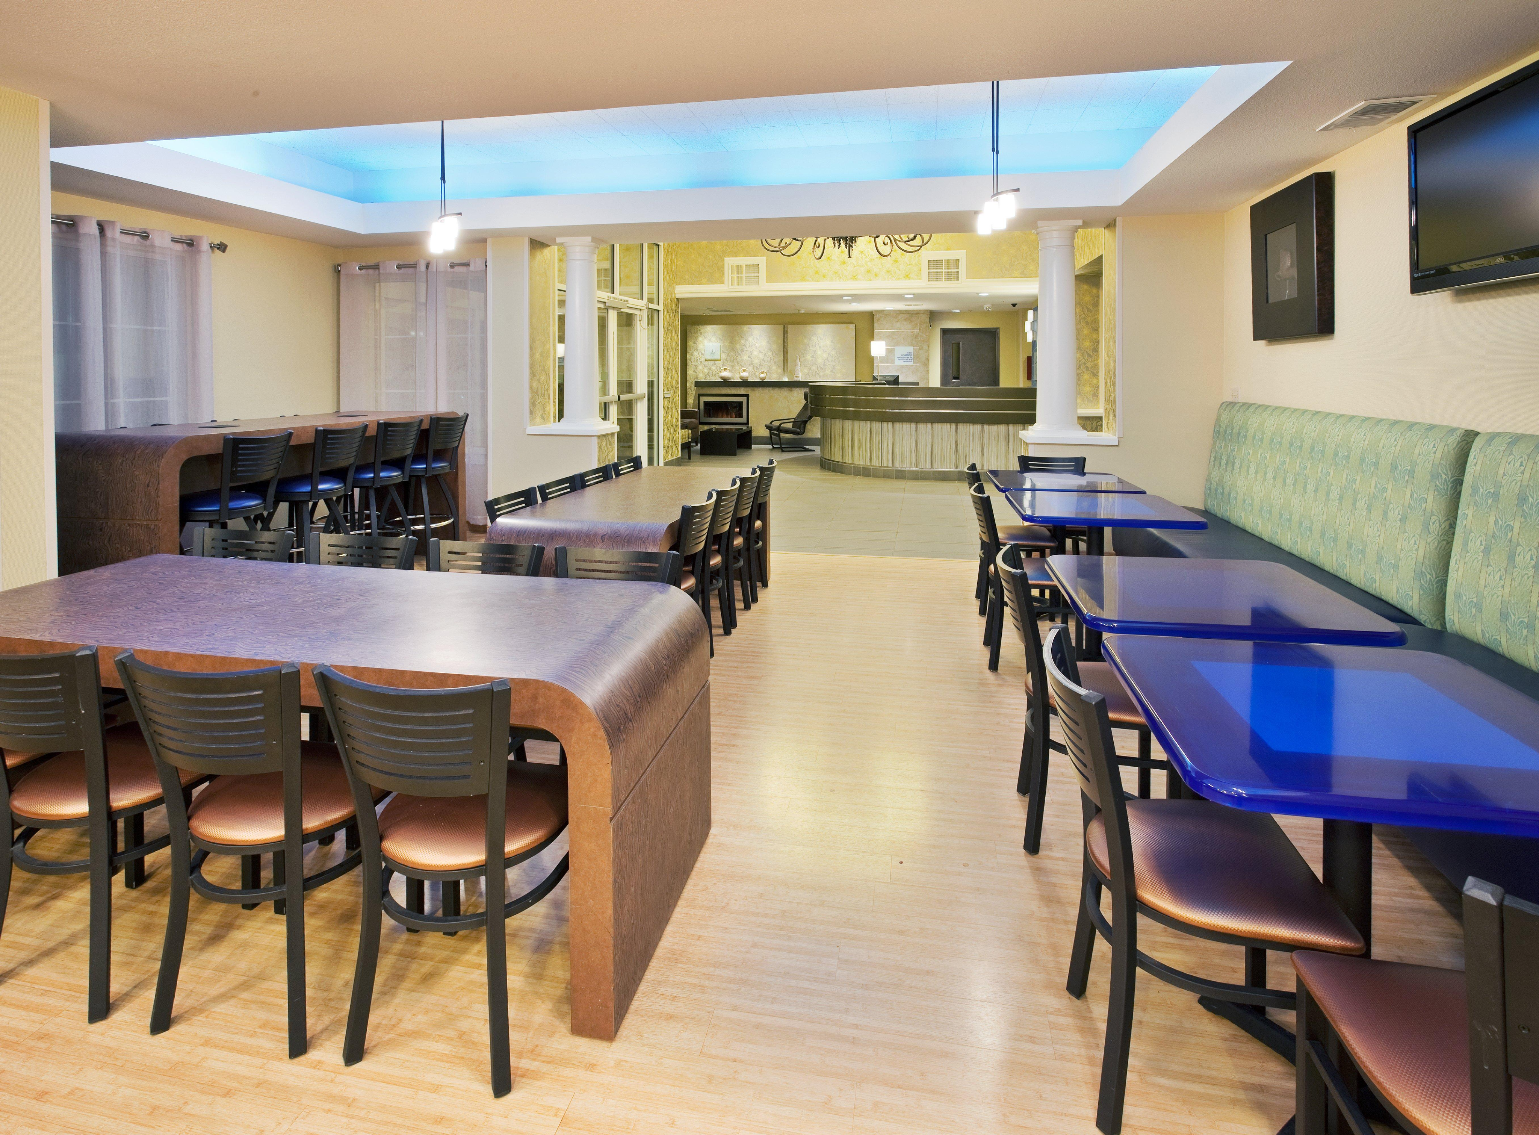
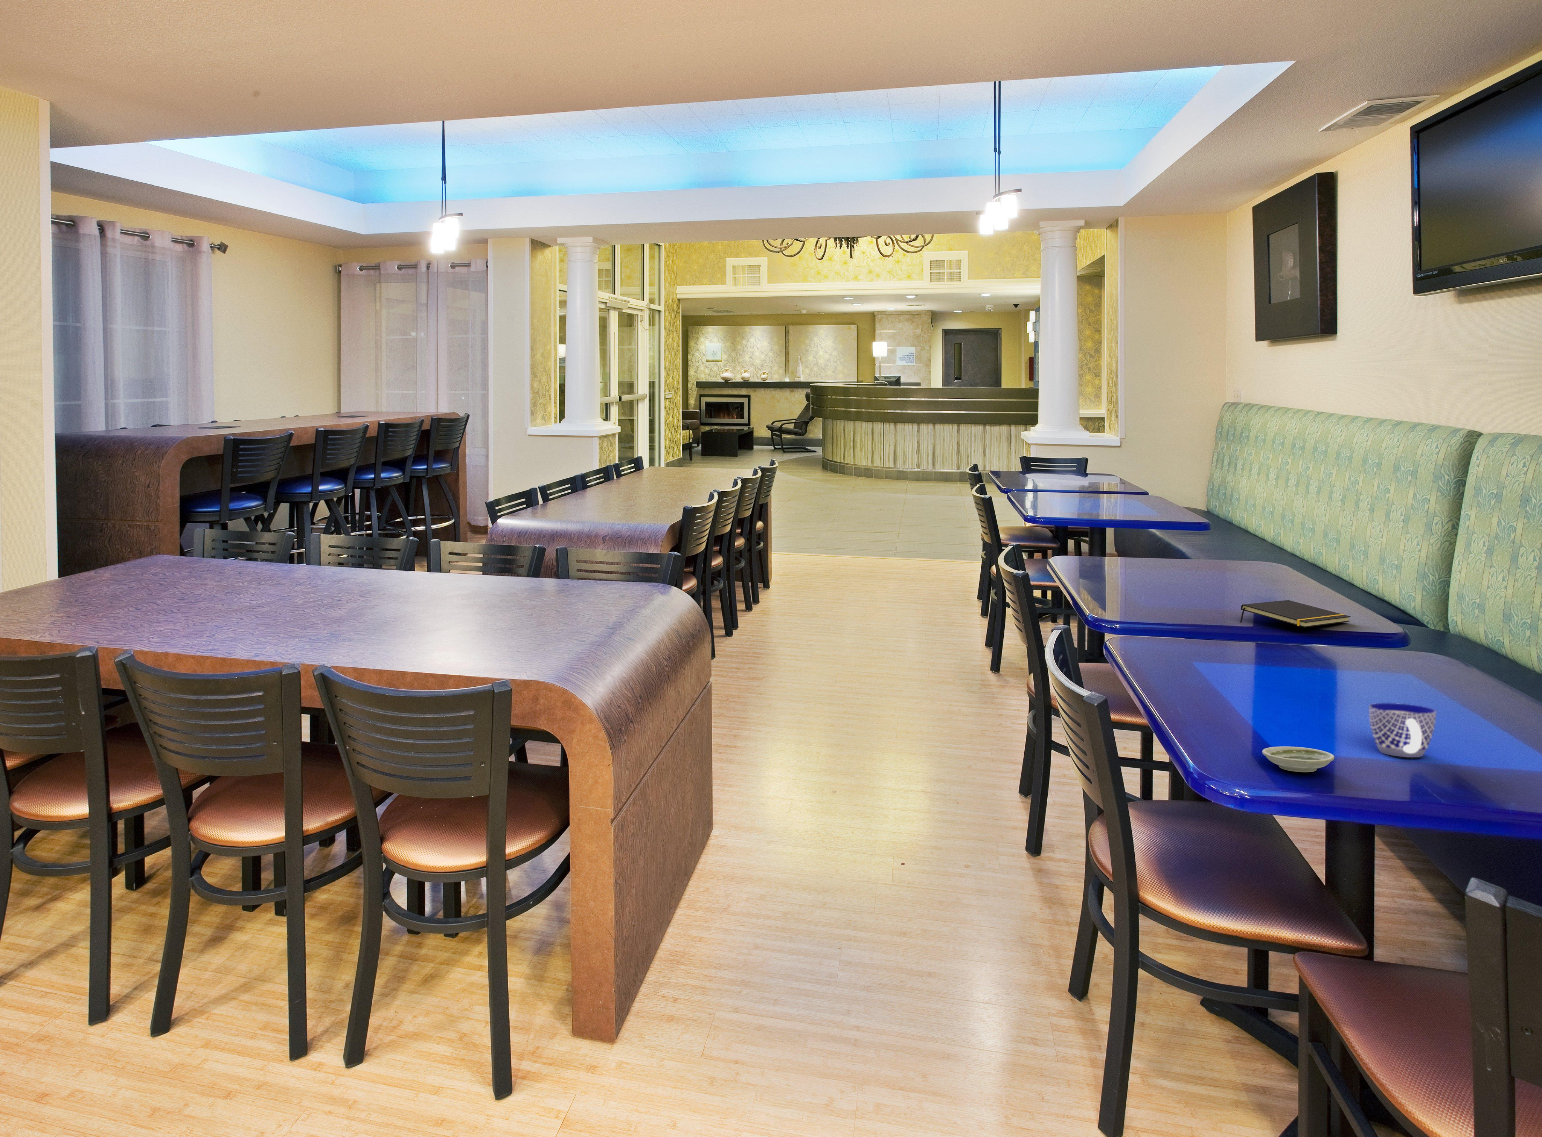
+ saucer [1262,746,1335,772]
+ notepad [1239,600,1350,627]
+ cup [1368,703,1437,758]
